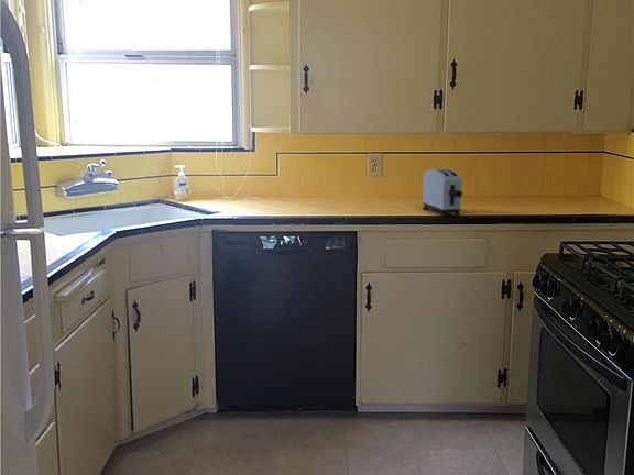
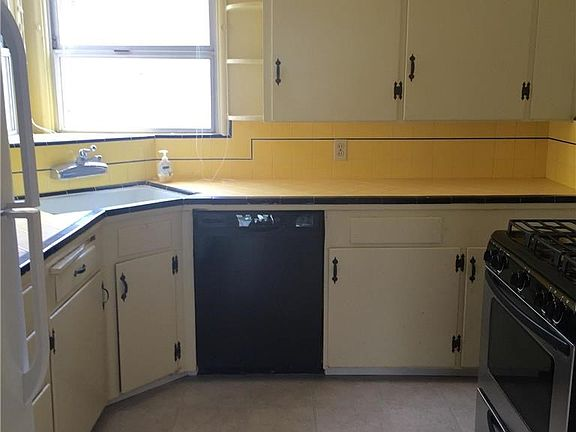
- toaster [422,168,463,218]
